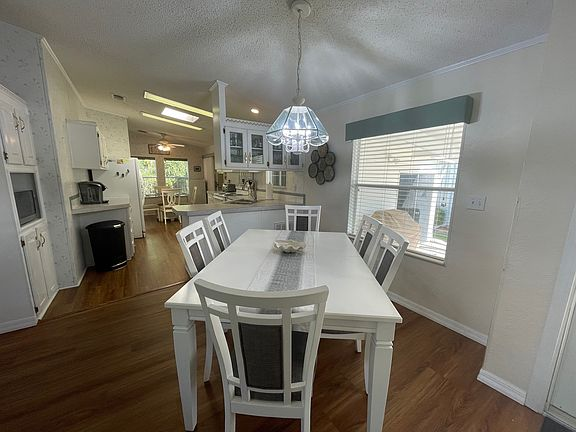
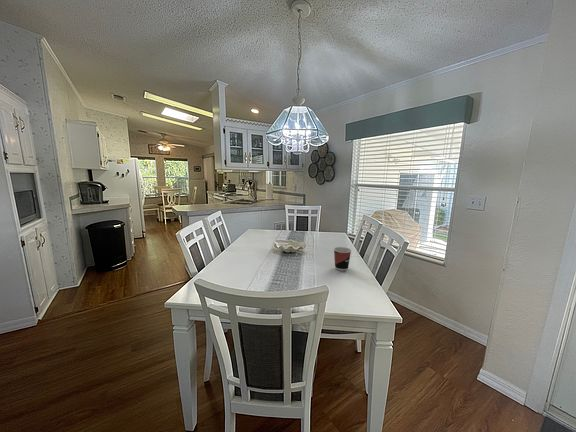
+ cup [333,246,352,272]
